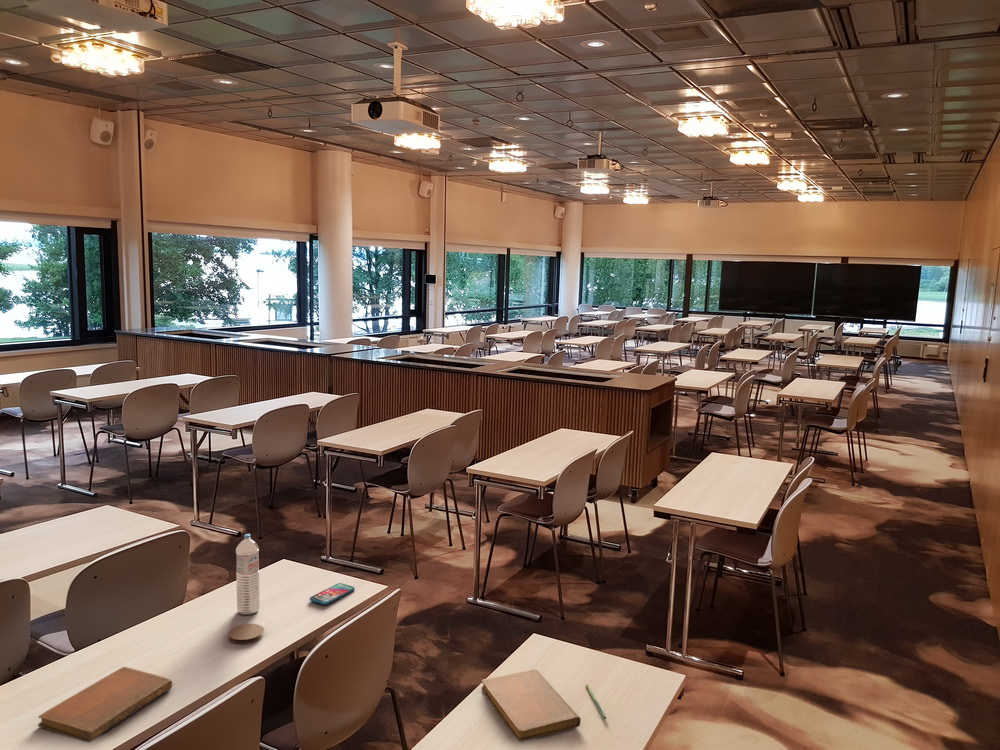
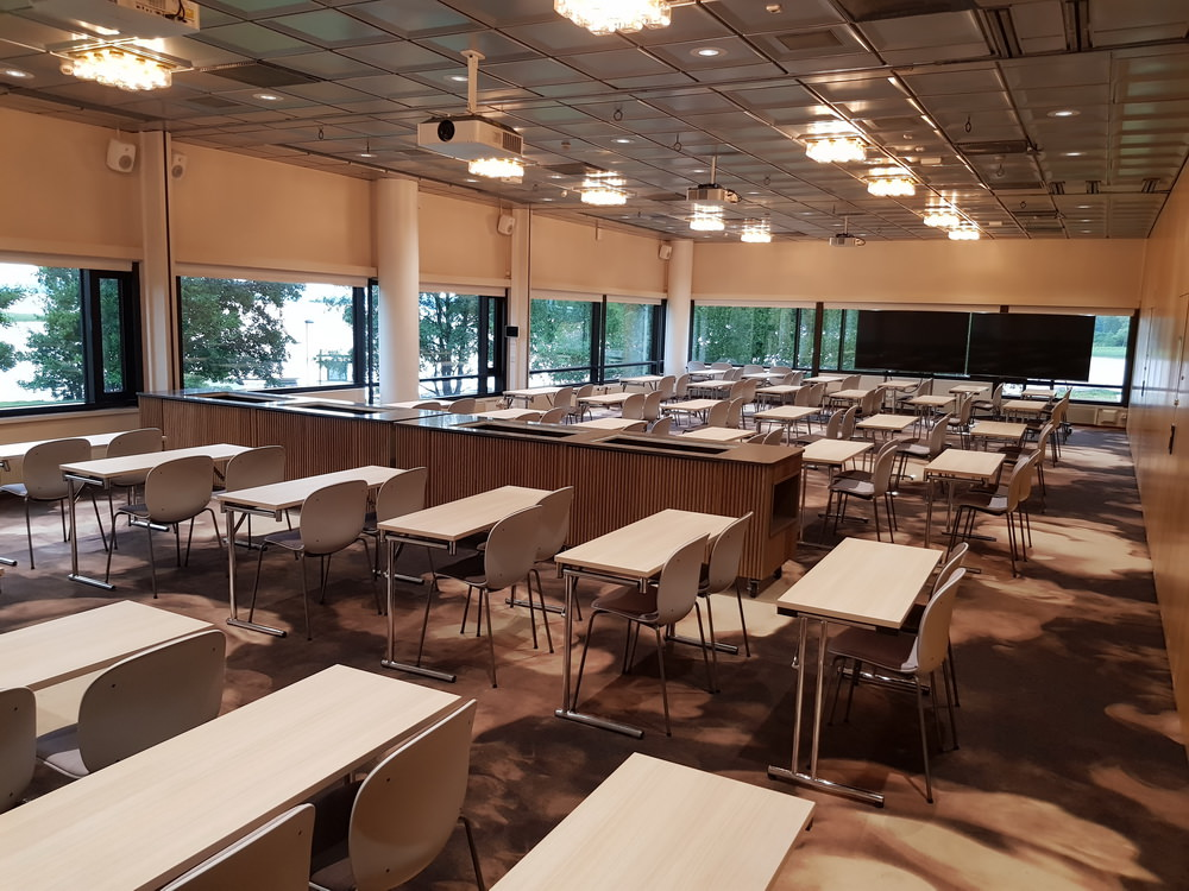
- smartphone [309,582,356,606]
- notebook [481,668,582,742]
- water bottle [235,533,261,616]
- pen [585,684,607,720]
- notebook [37,666,173,743]
- coaster [228,623,265,645]
